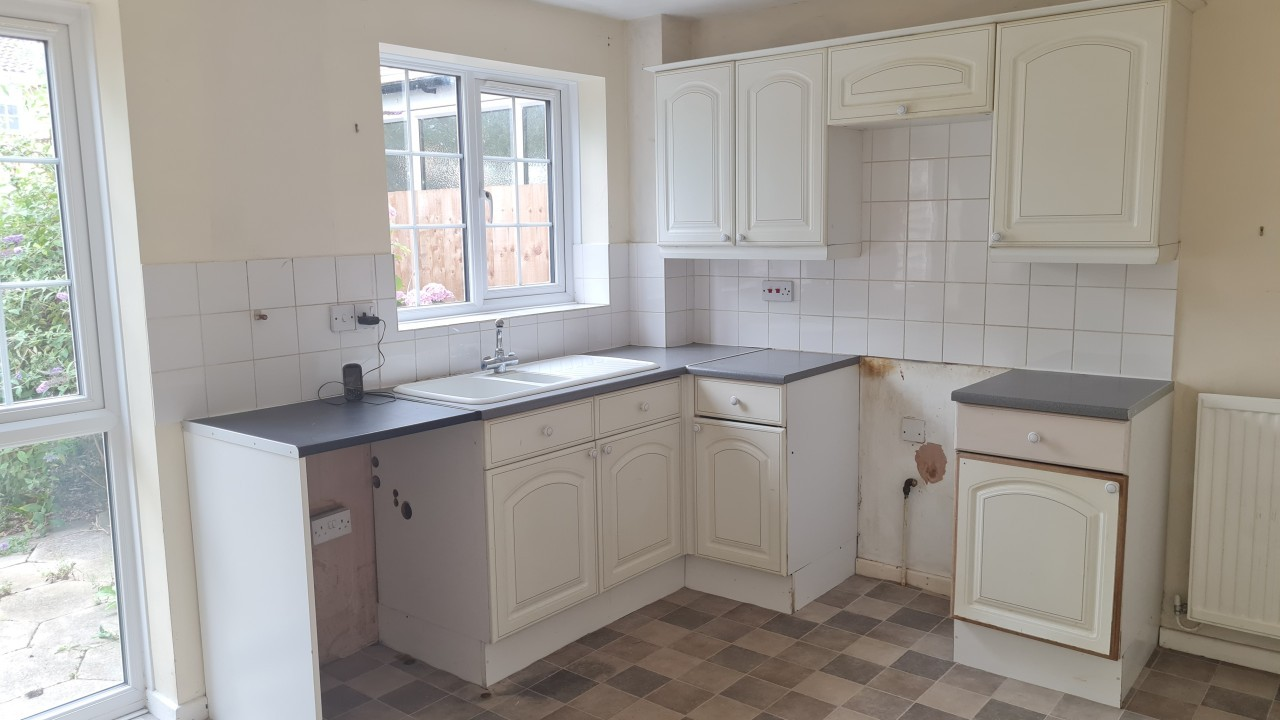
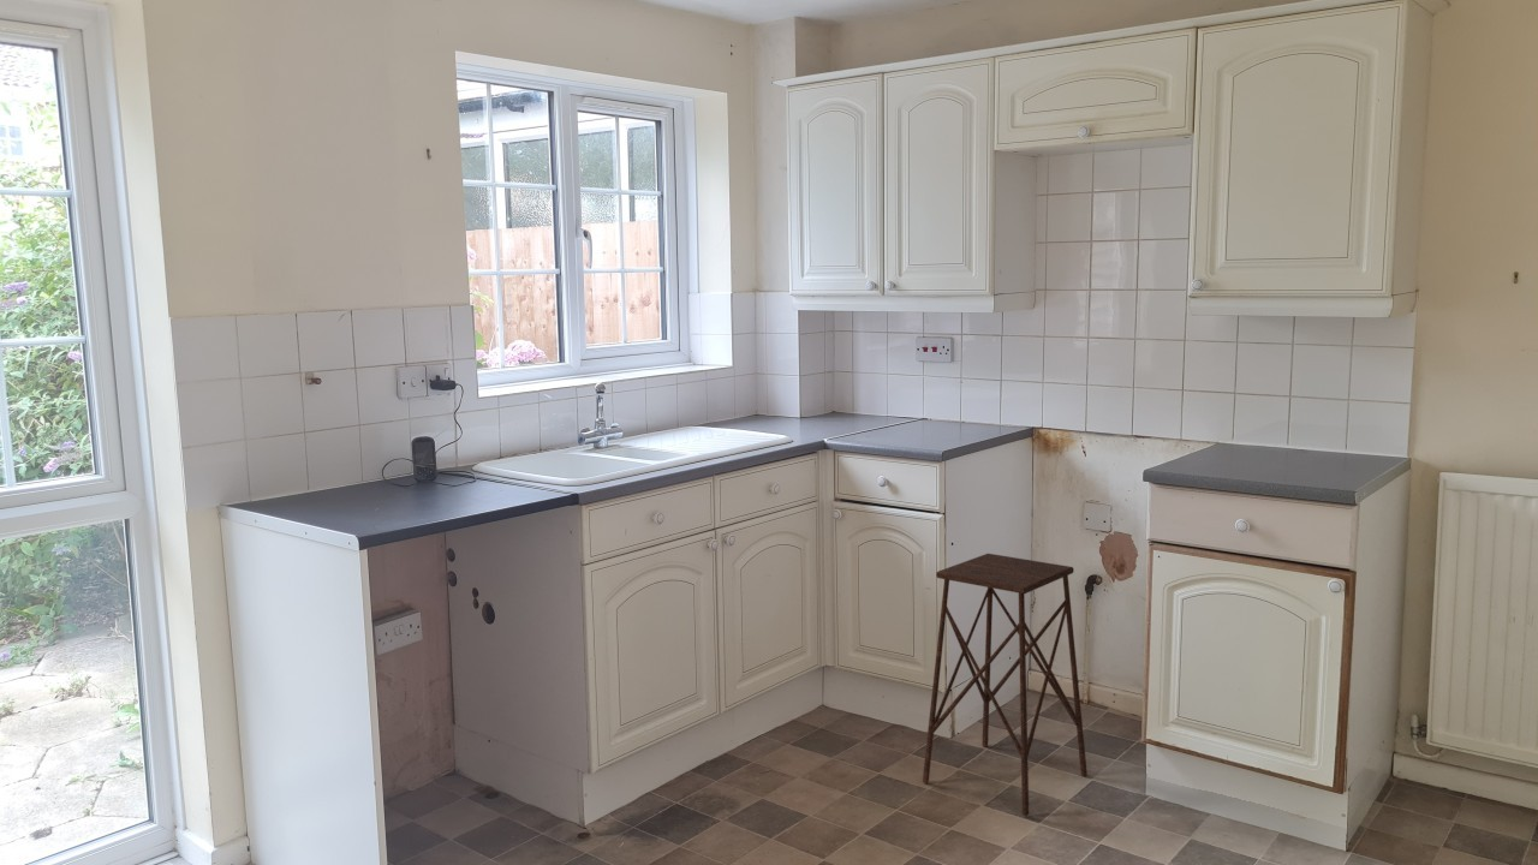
+ side table [922,553,1089,817]
